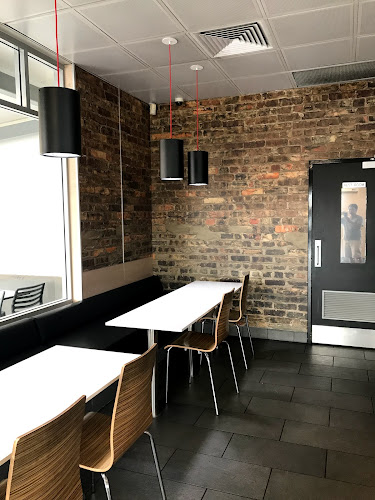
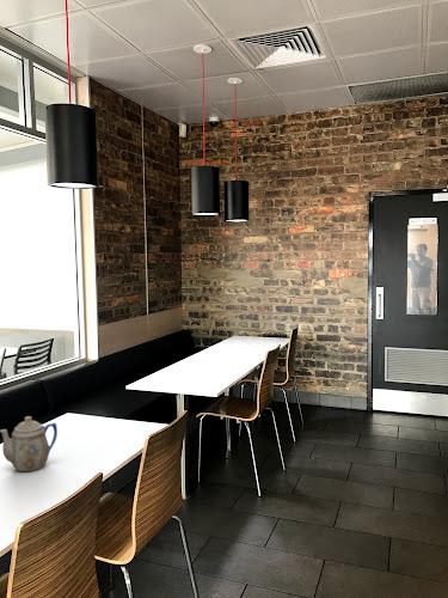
+ teapot [0,415,59,472]
